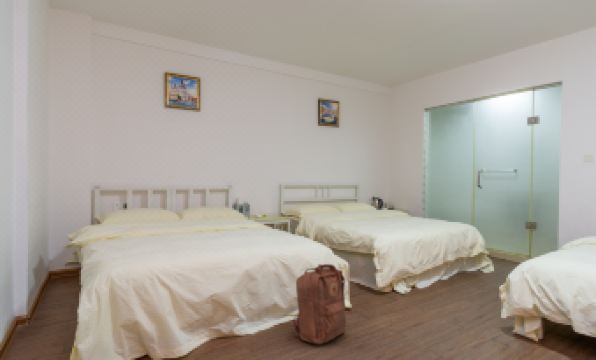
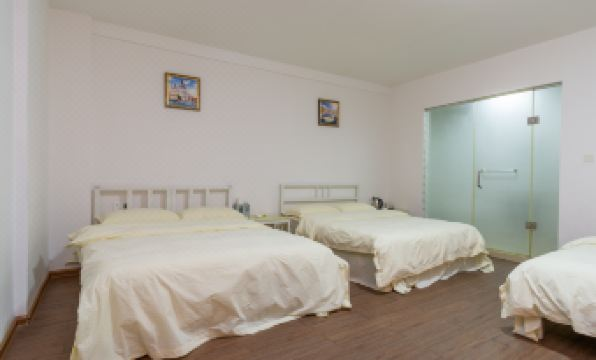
- backpack [292,263,347,345]
